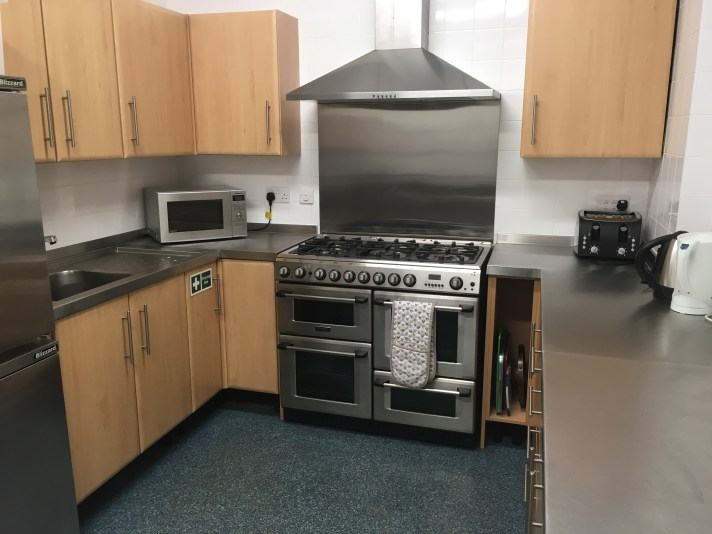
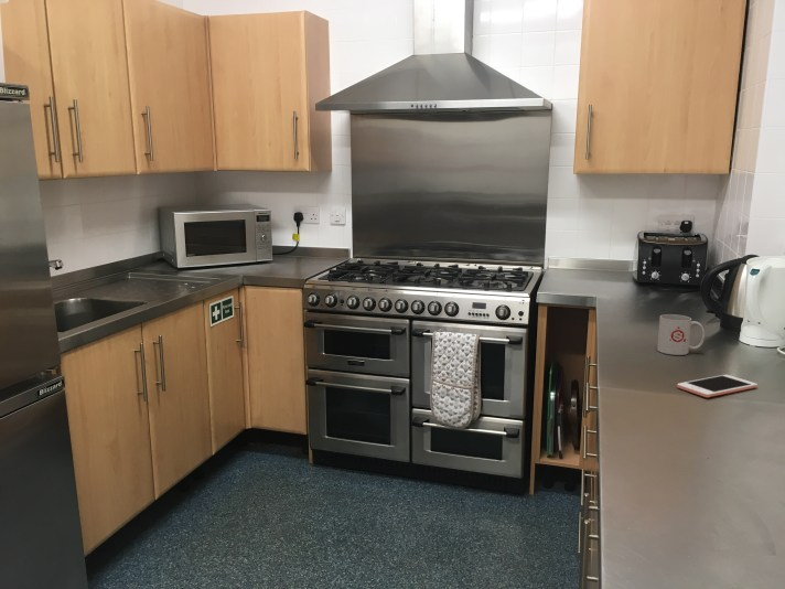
+ mug [656,313,706,356]
+ cell phone [676,374,759,398]
